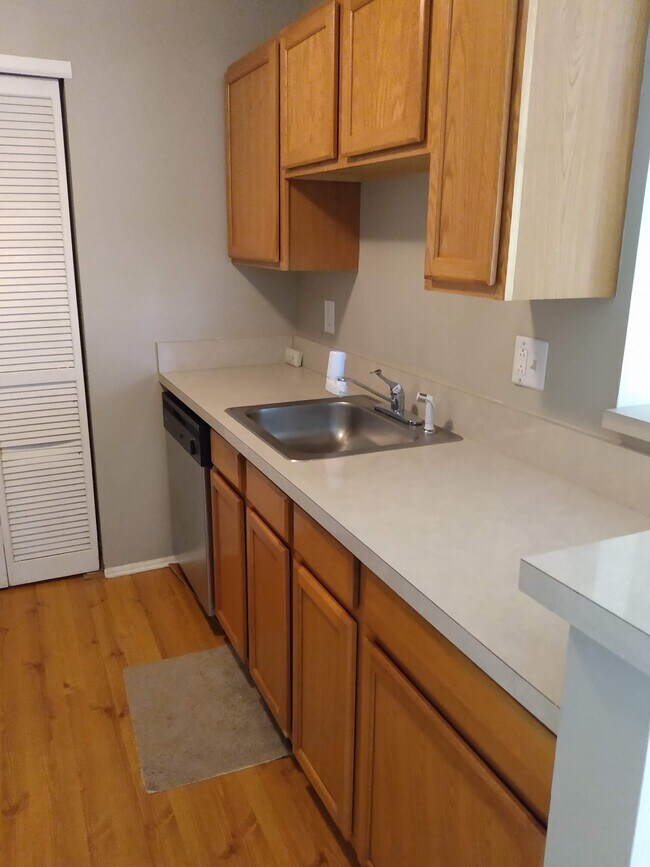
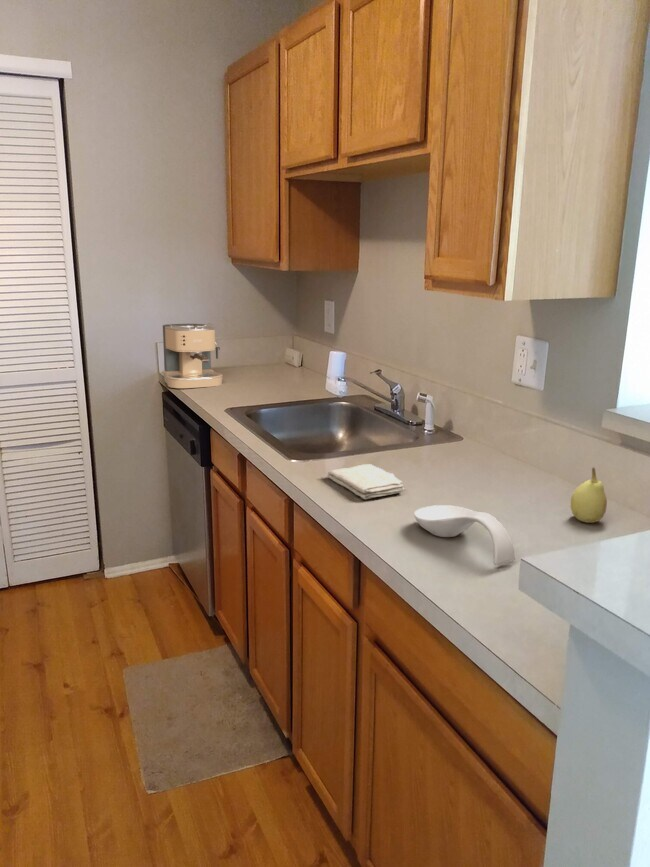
+ washcloth [326,463,406,500]
+ fruit [570,466,608,524]
+ coffee maker [162,322,224,389]
+ spoon rest [413,504,516,566]
